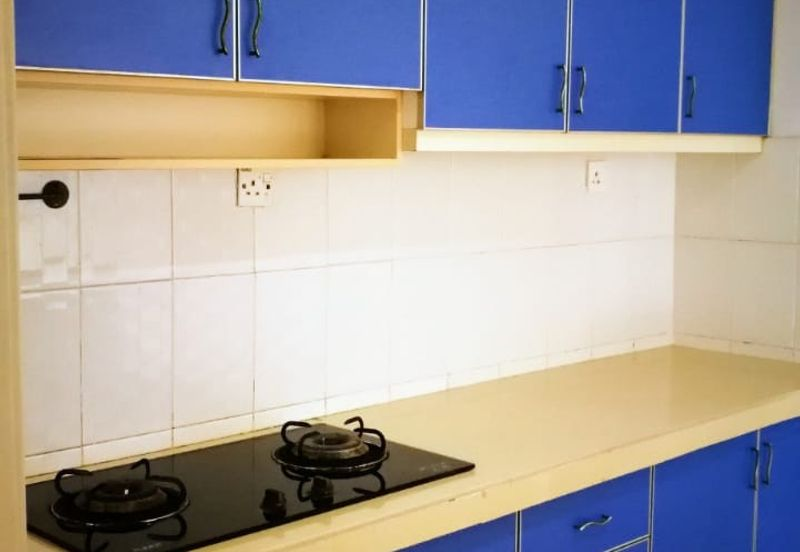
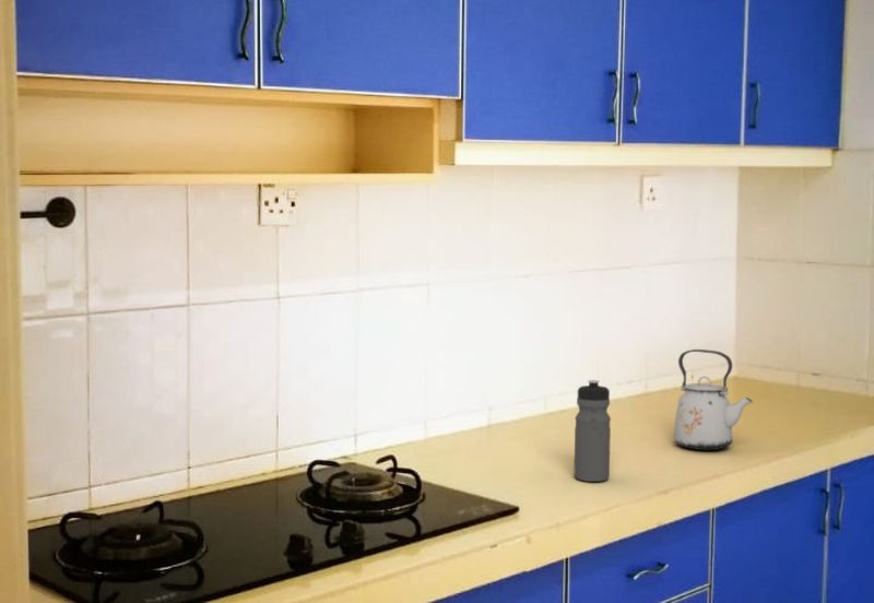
+ water bottle [572,379,612,483]
+ kettle [673,348,754,451]
